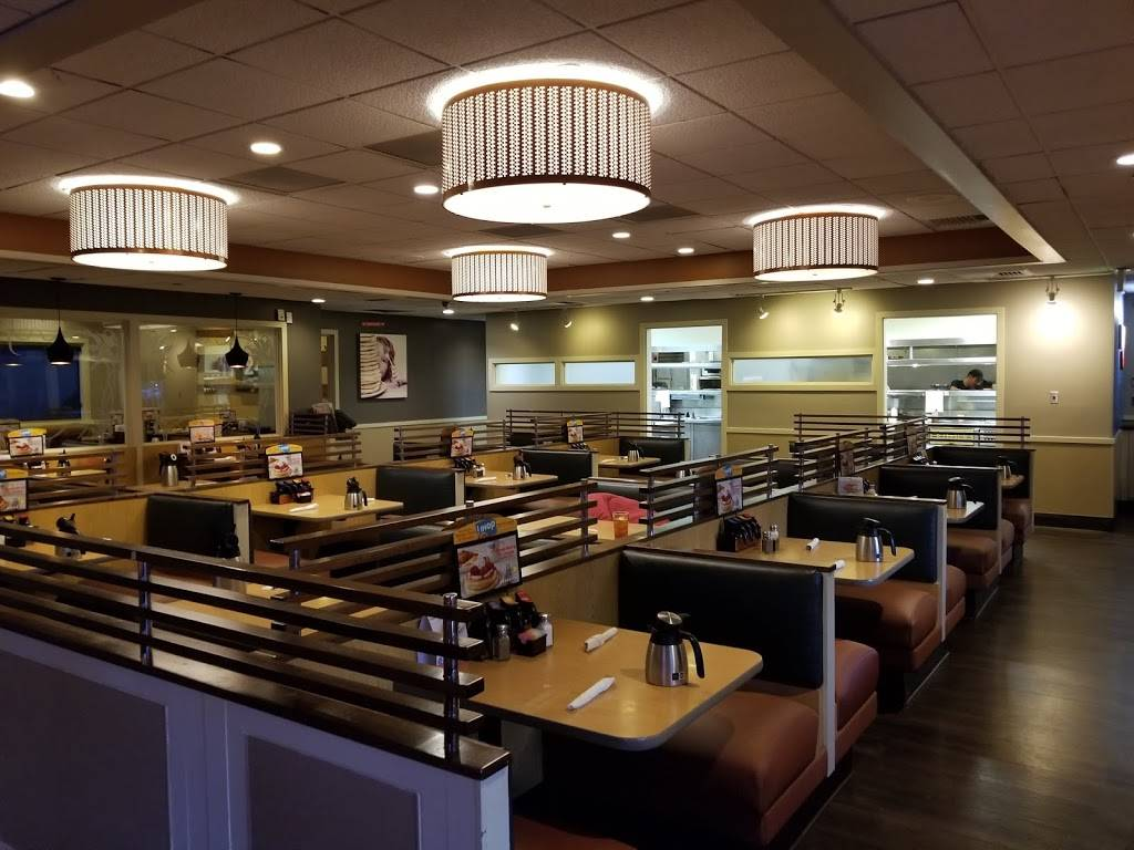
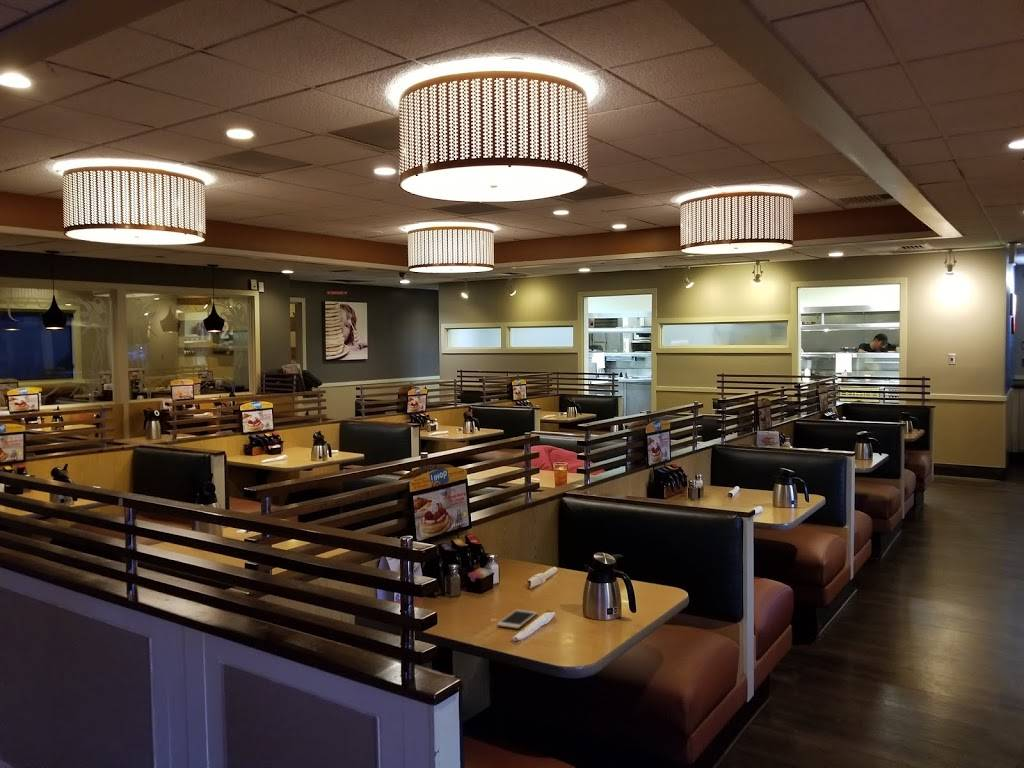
+ cell phone [496,609,538,630]
